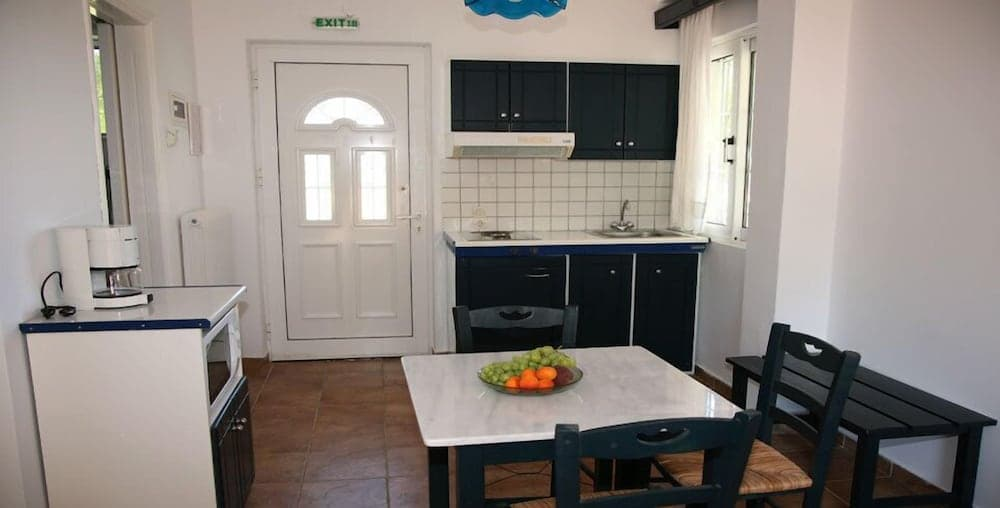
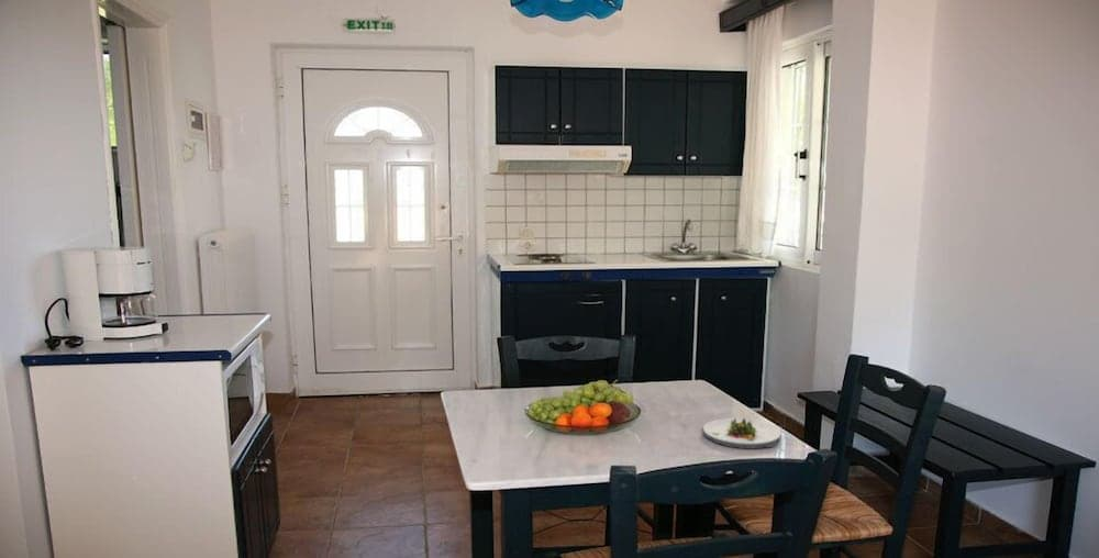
+ salad plate [702,416,782,449]
